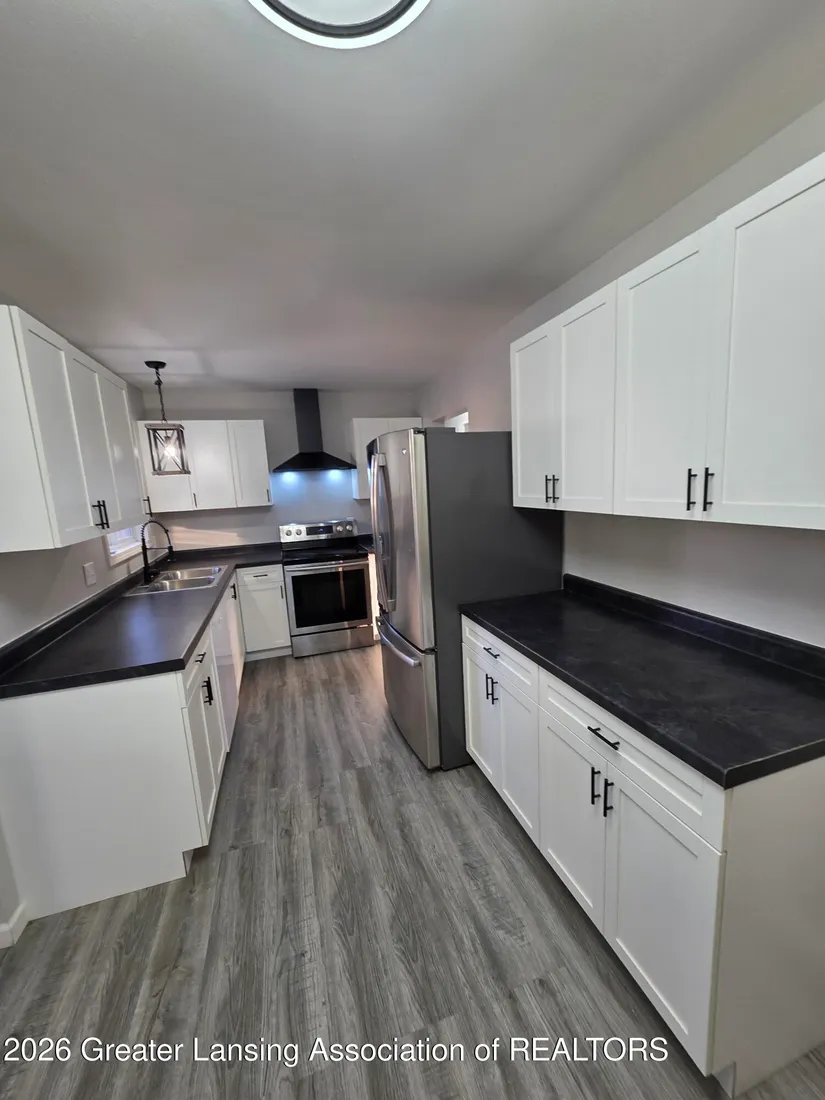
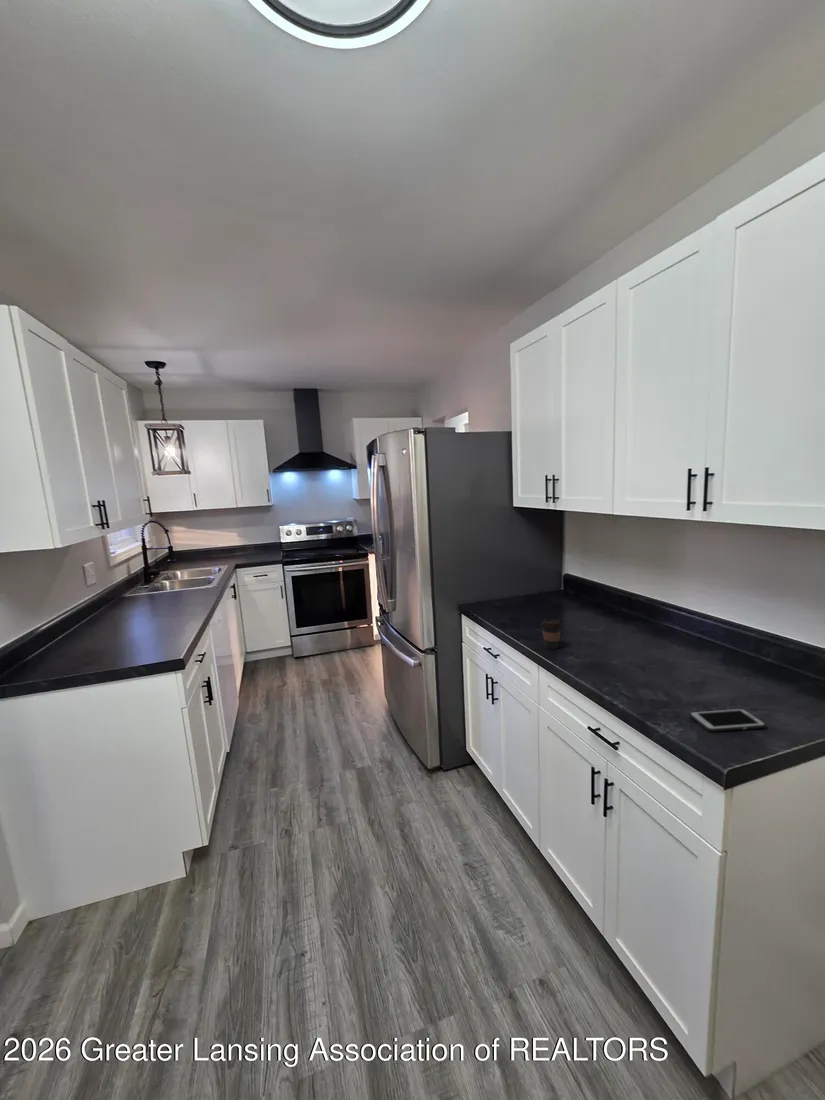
+ cell phone [689,708,767,733]
+ coffee cup [540,618,564,650]
